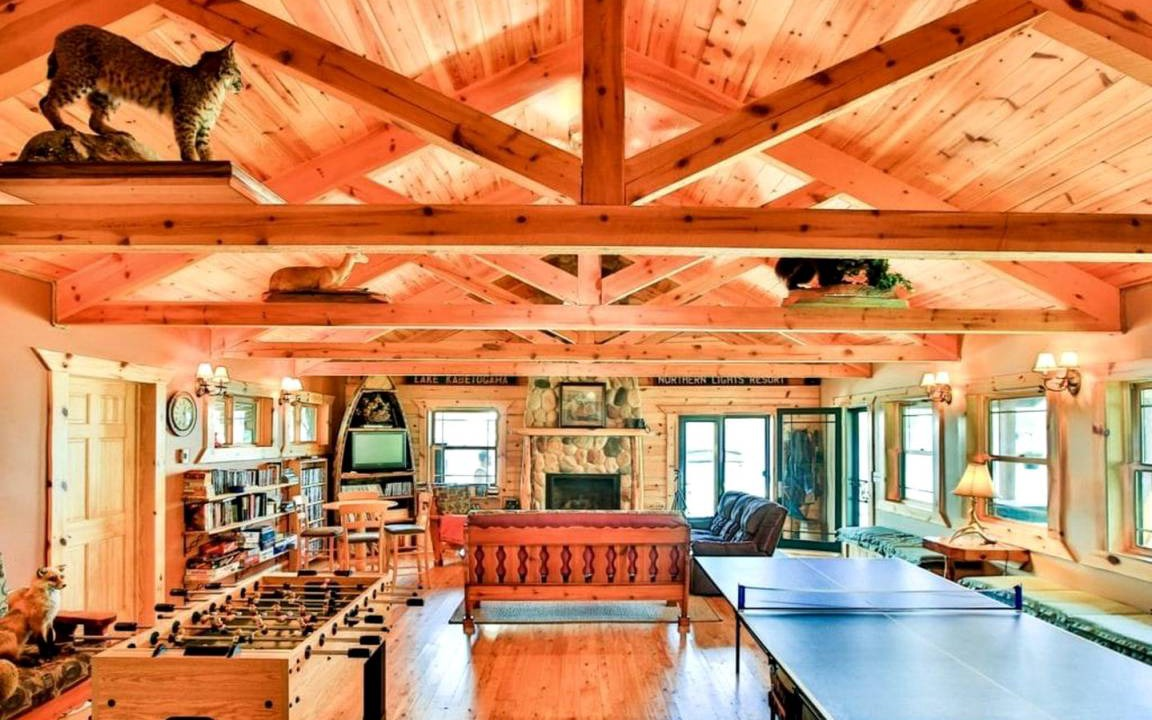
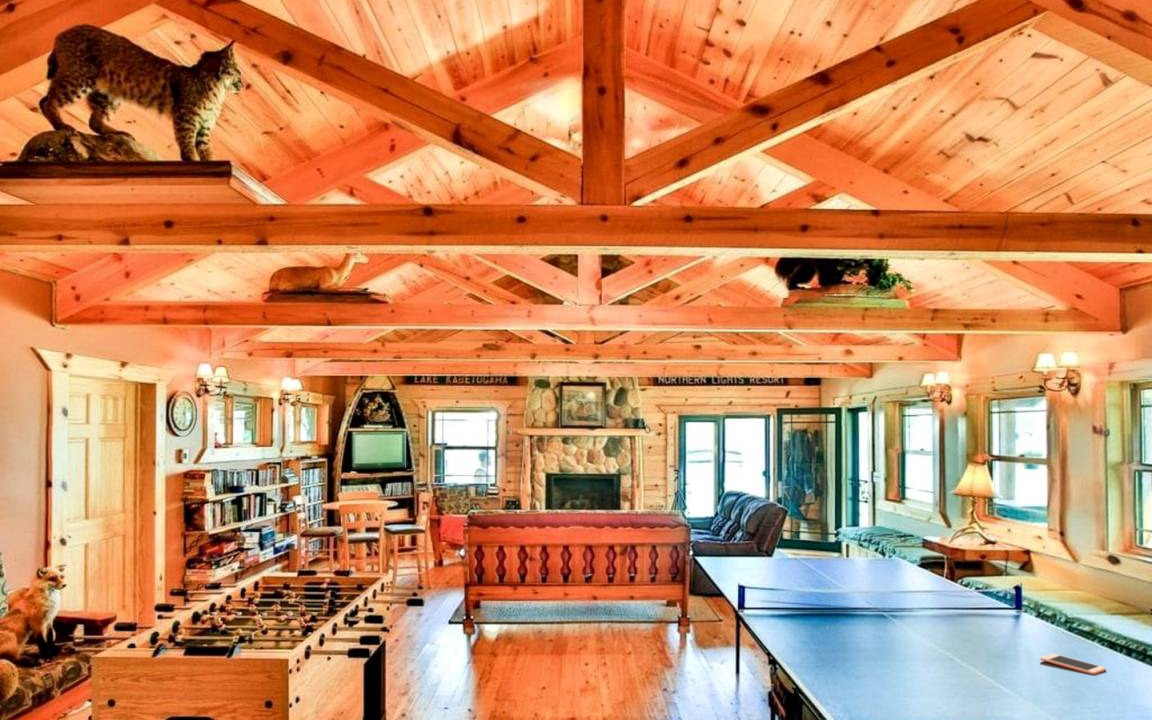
+ cell phone [1039,653,1107,675]
